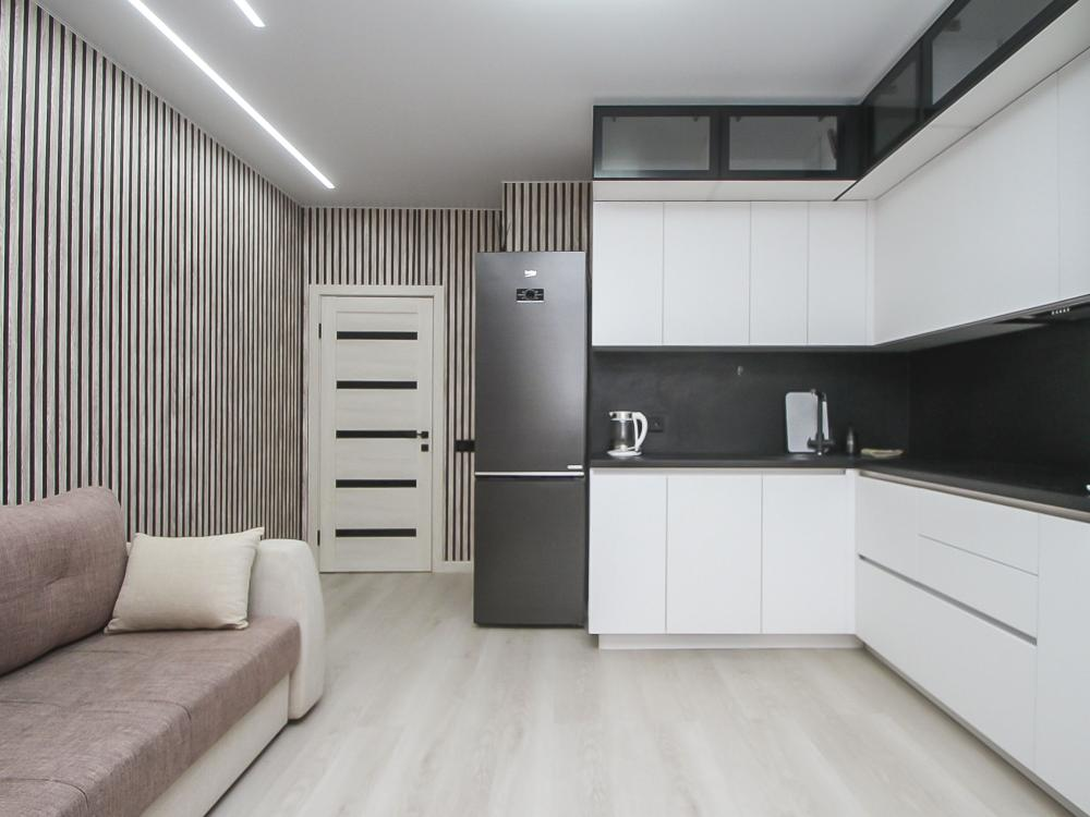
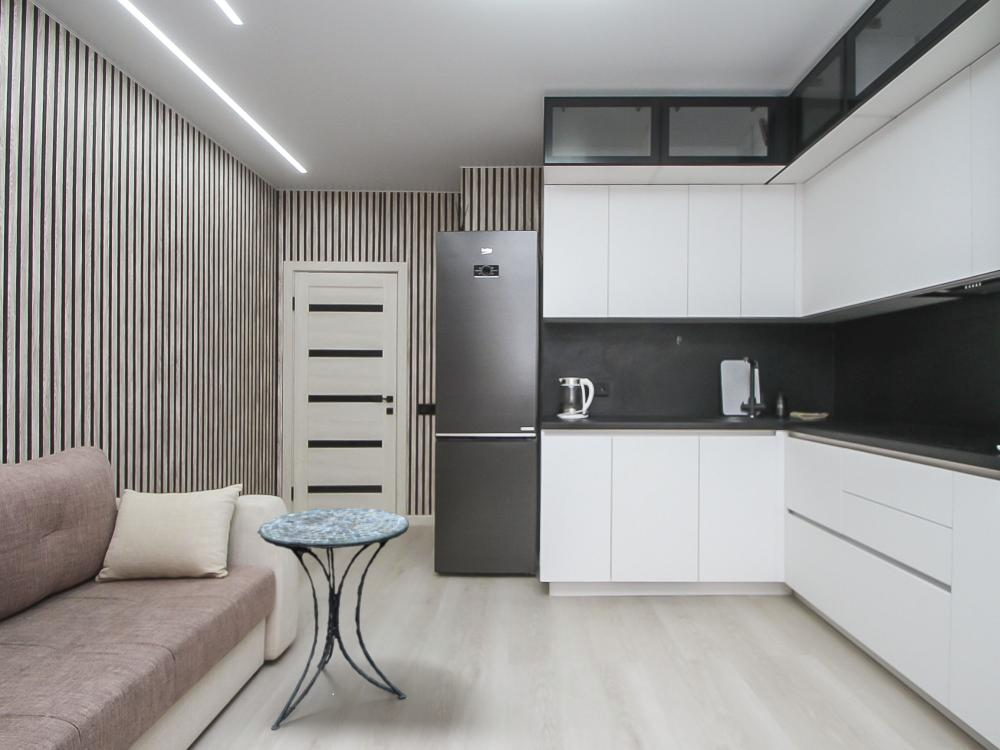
+ side table [256,507,410,731]
